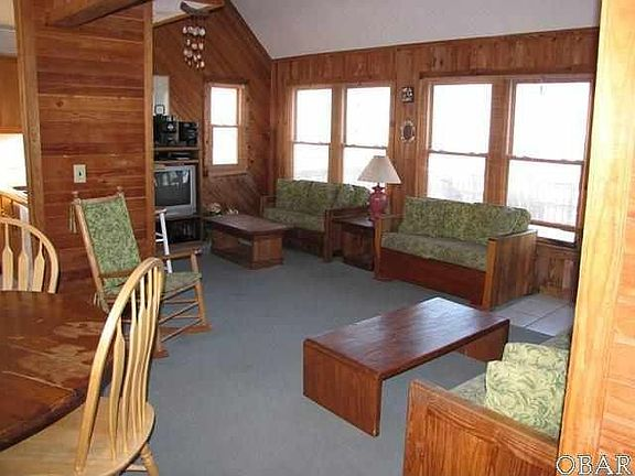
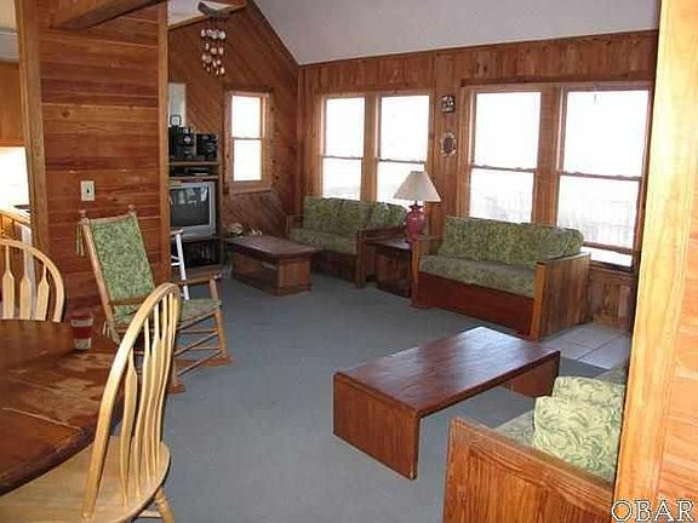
+ coffee cup [69,310,95,351]
